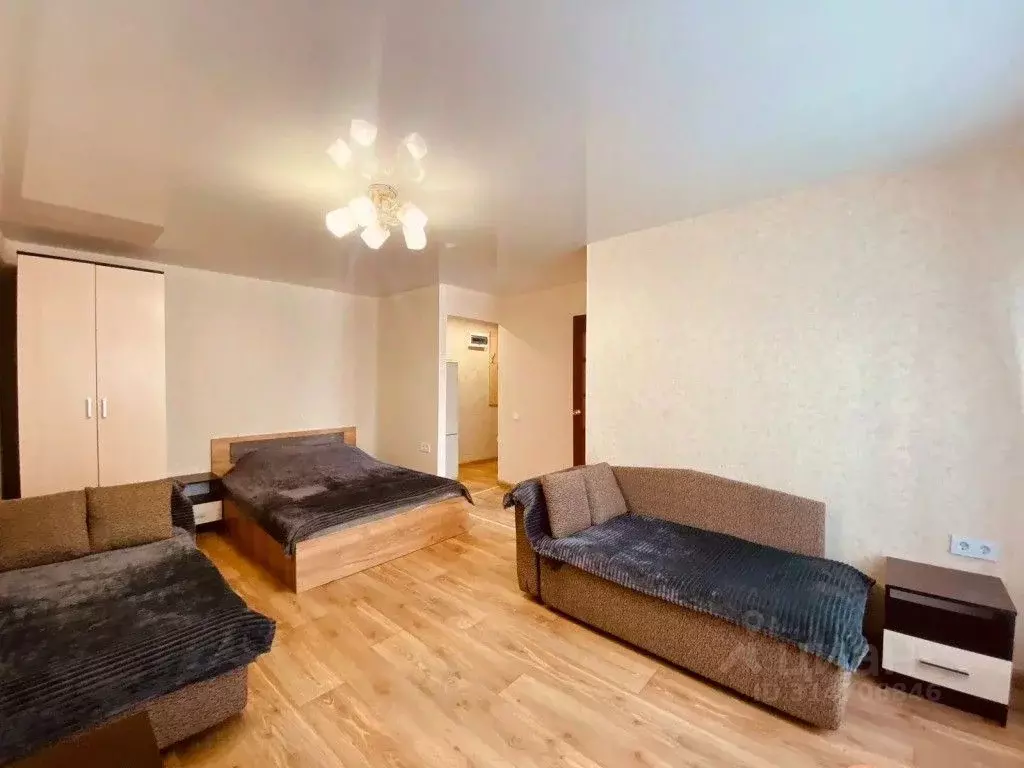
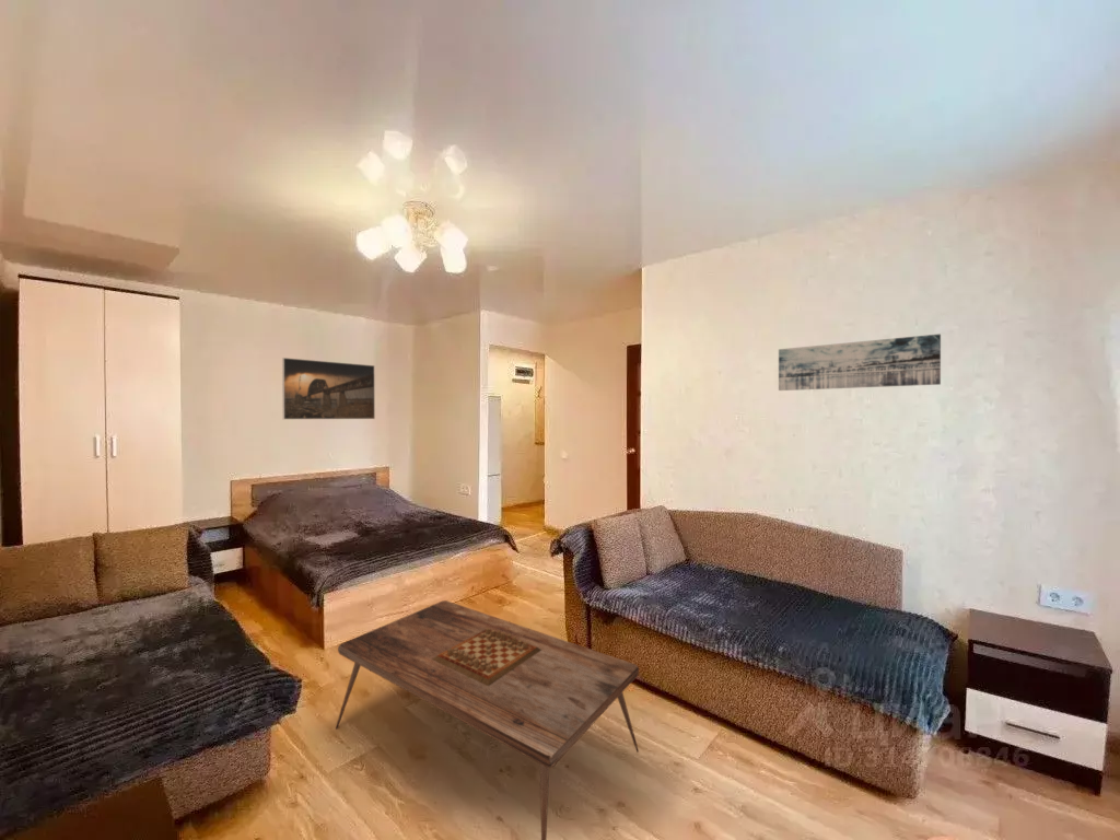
+ coffee table [335,599,640,840]
+ wall art [778,332,942,392]
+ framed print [281,357,376,421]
